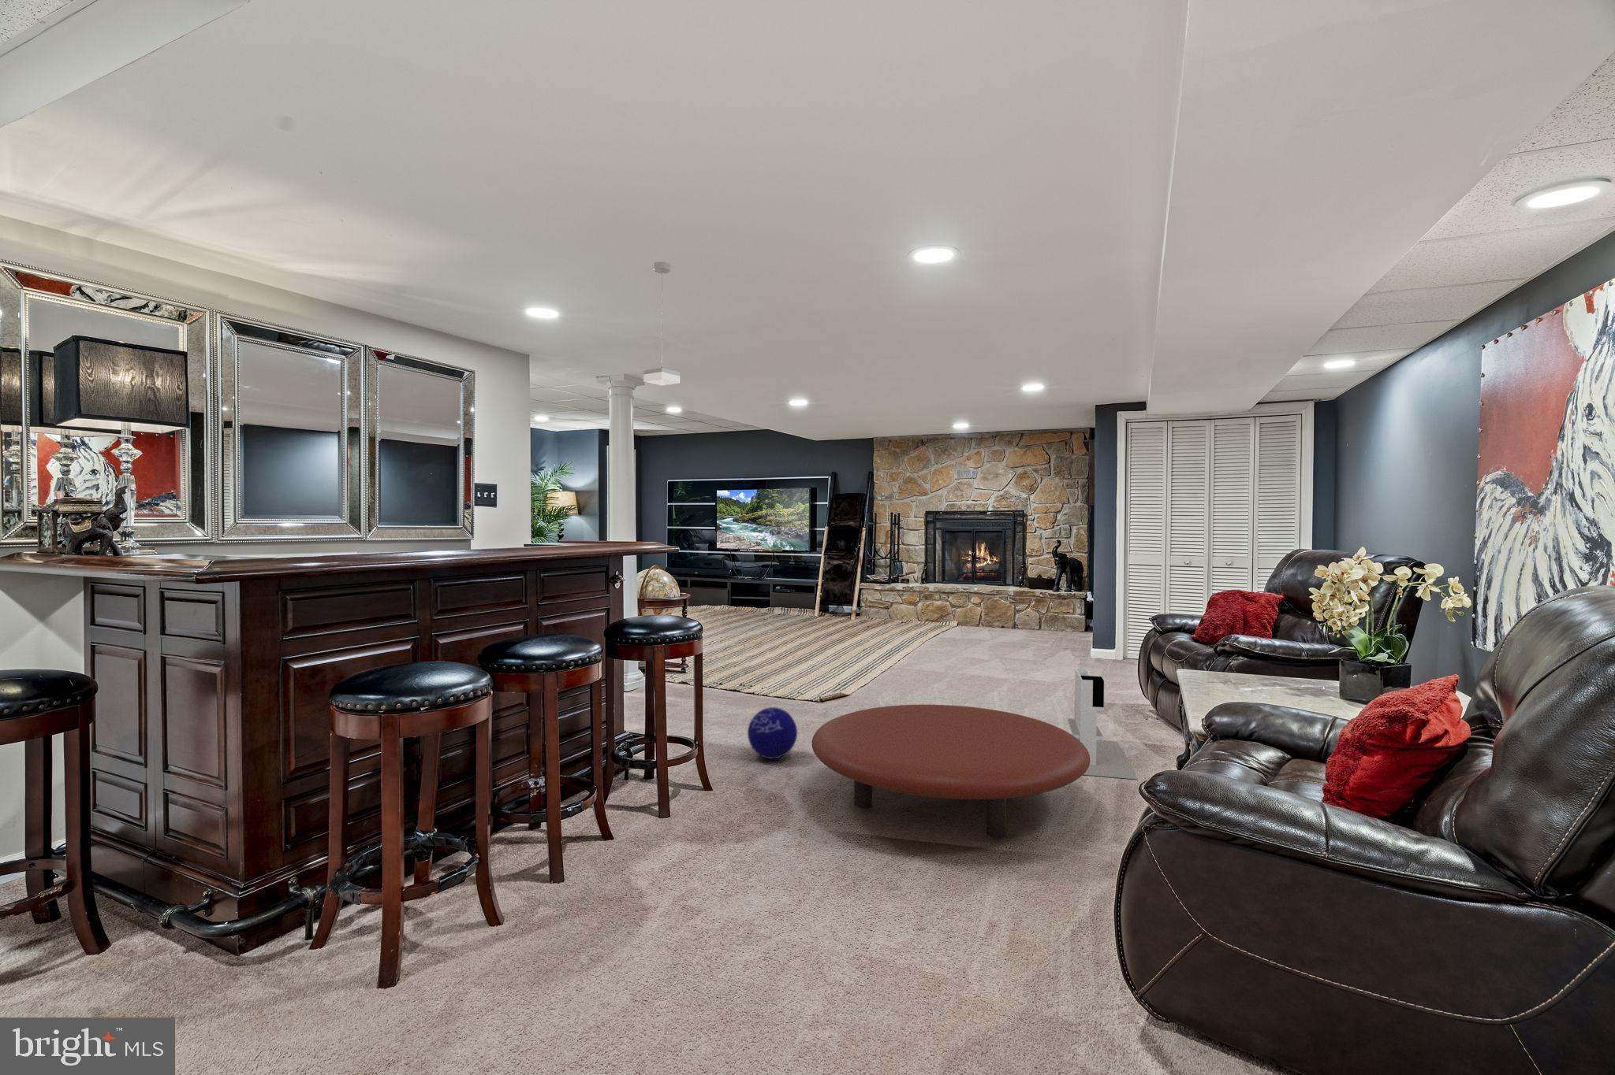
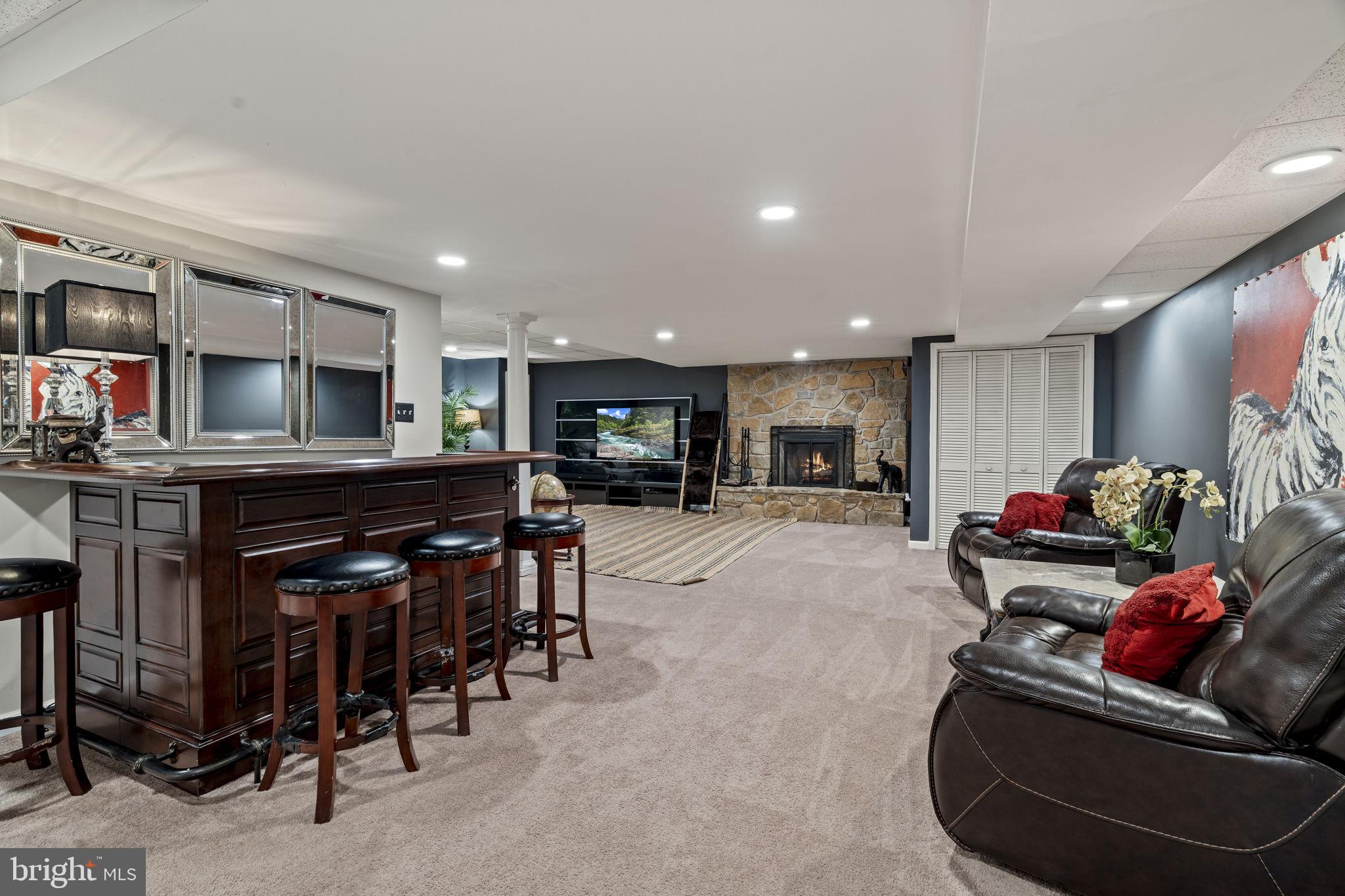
- coffee table [812,704,1090,839]
- ball [747,707,798,759]
- pendant lamp [642,260,681,386]
- fireplace [1067,668,1138,780]
